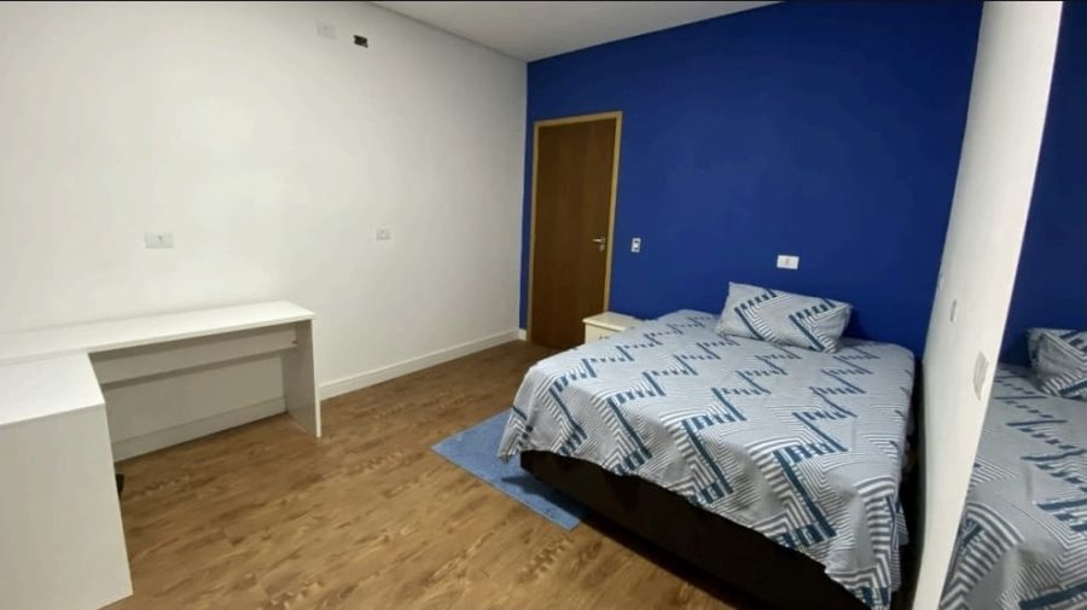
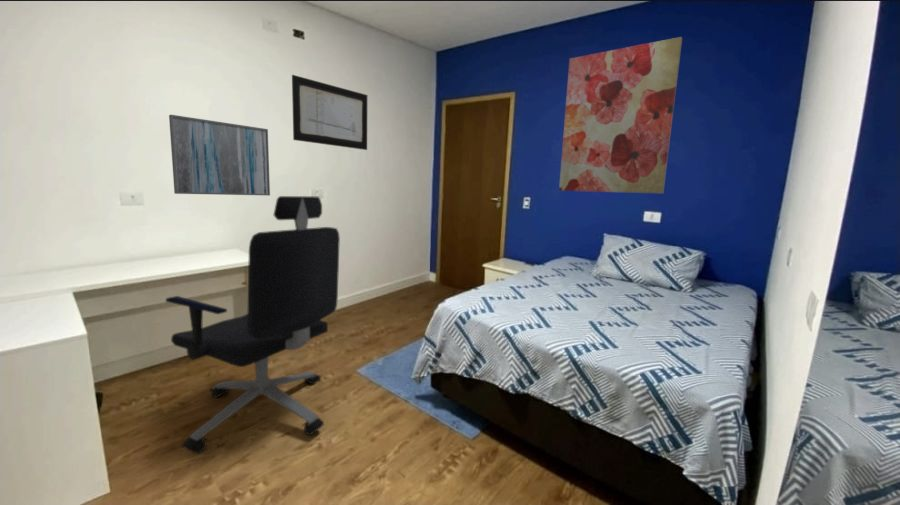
+ wall art [168,114,271,196]
+ wall art [558,36,683,194]
+ wall art [291,74,368,151]
+ office chair [165,195,341,455]
